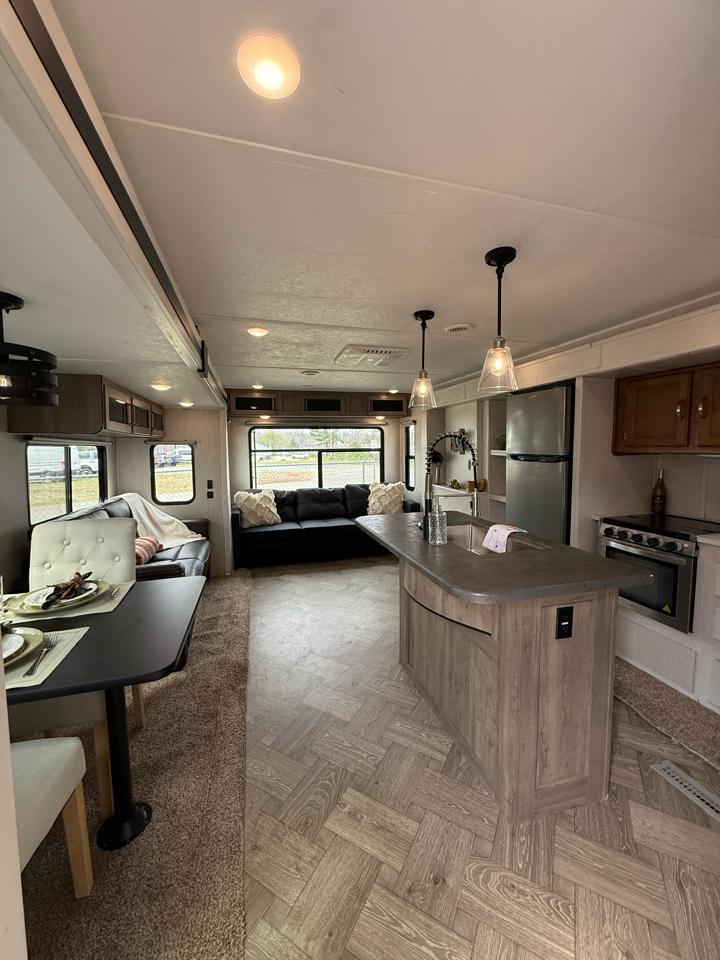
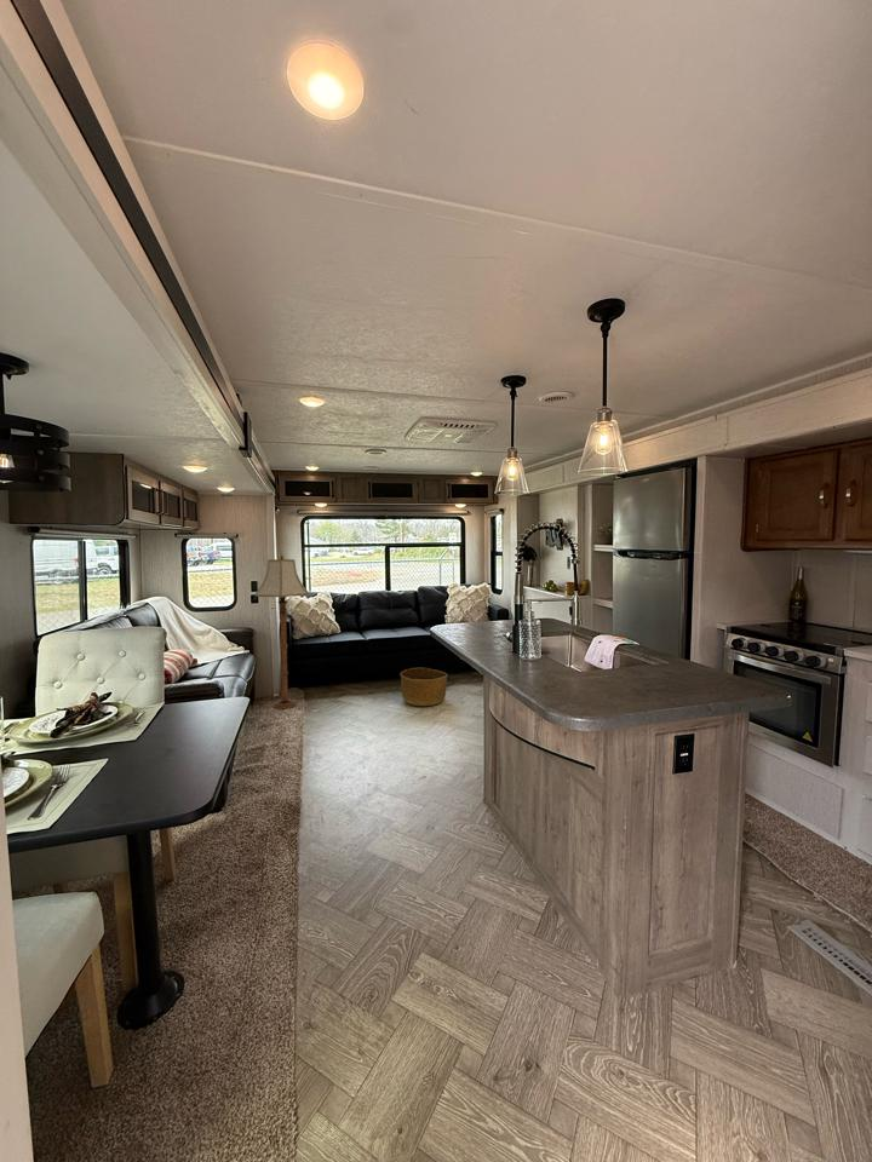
+ basket [400,667,448,707]
+ floor lamp [253,554,309,711]
